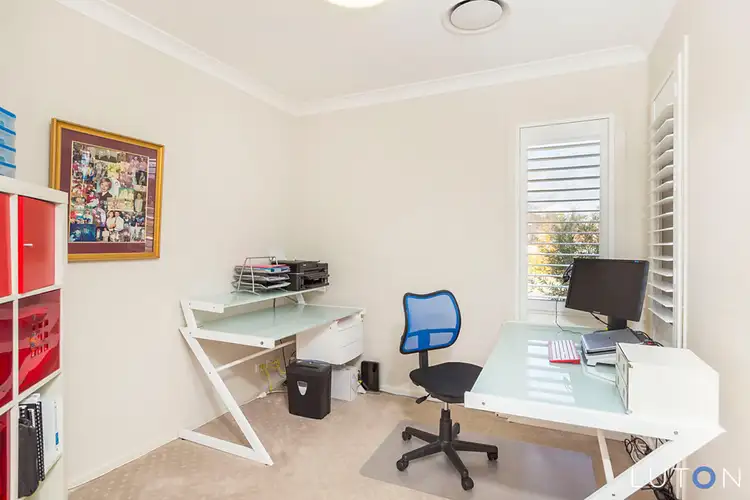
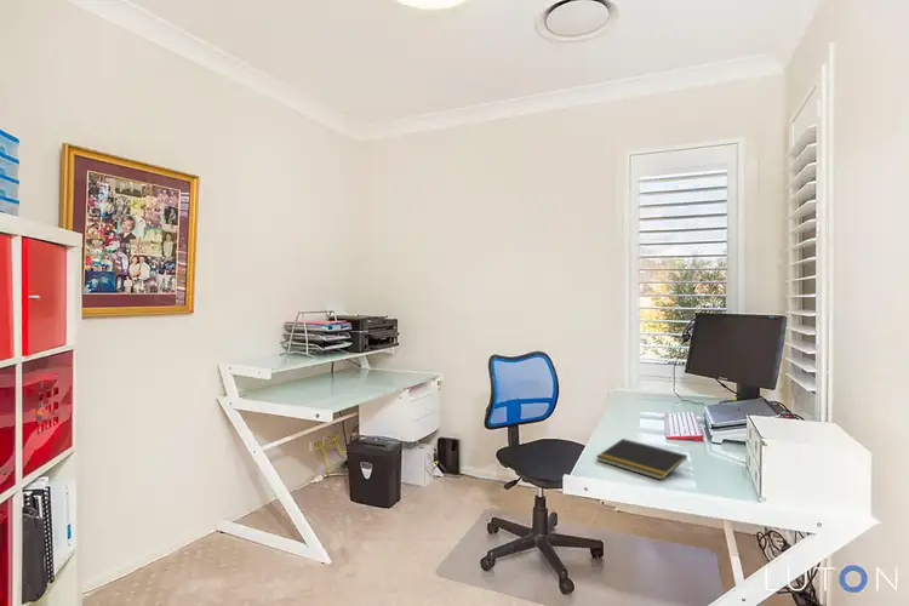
+ notepad [595,438,688,481]
